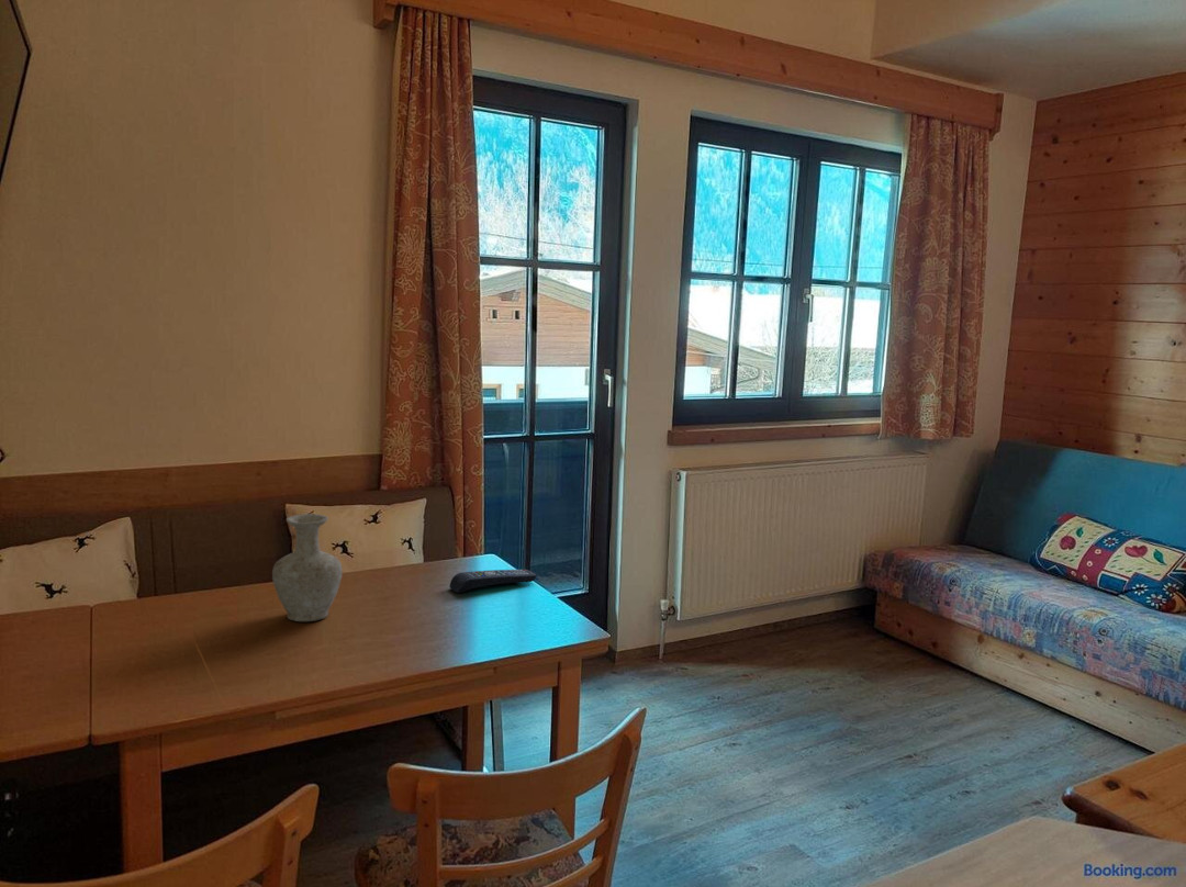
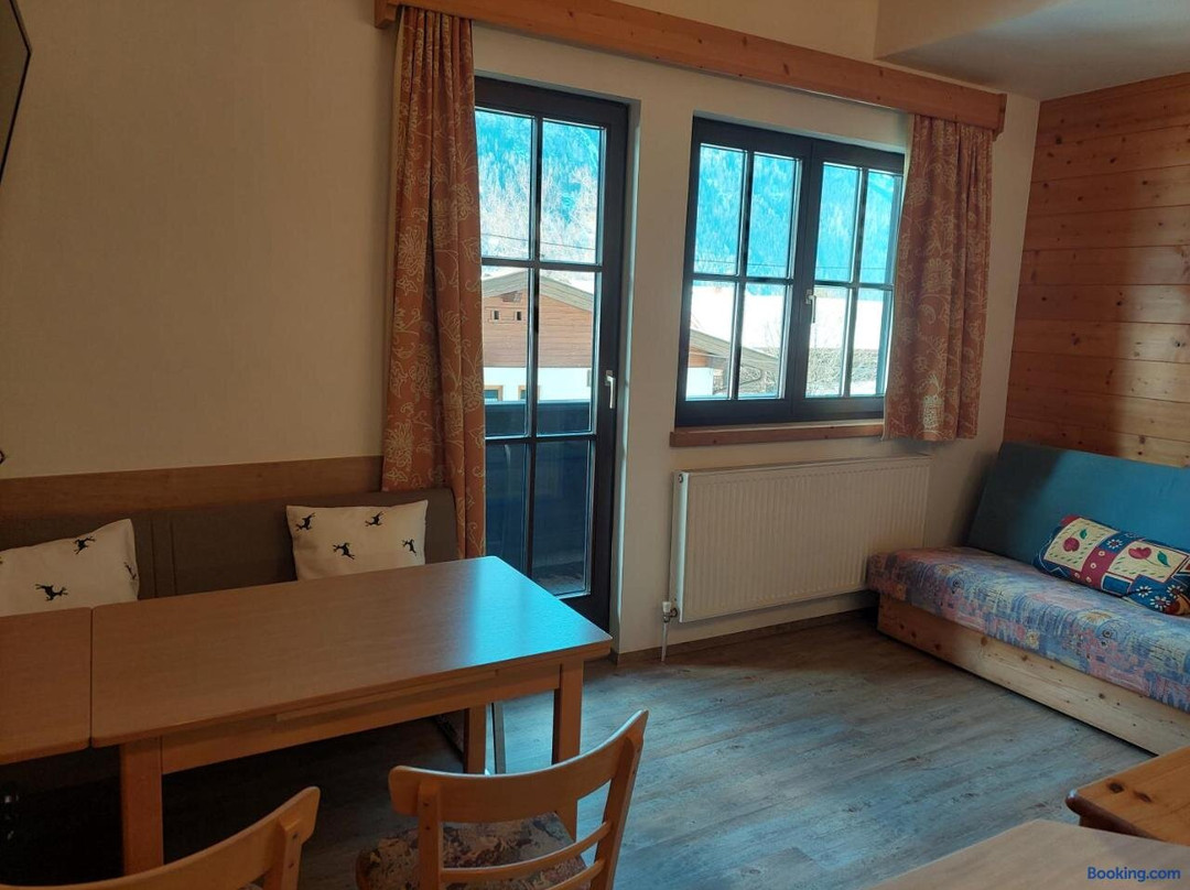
- remote control [448,569,538,594]
- vase [271,513,344,622]
